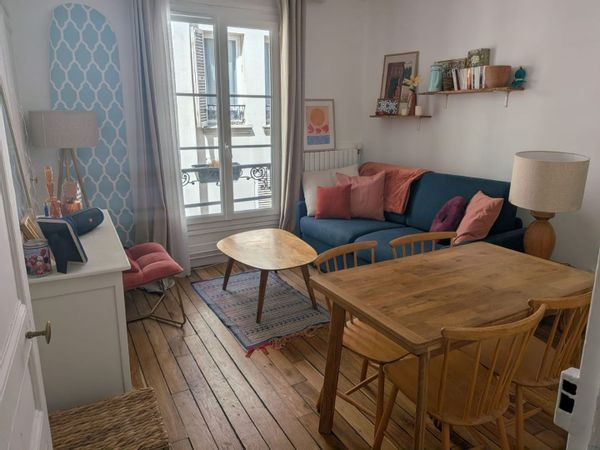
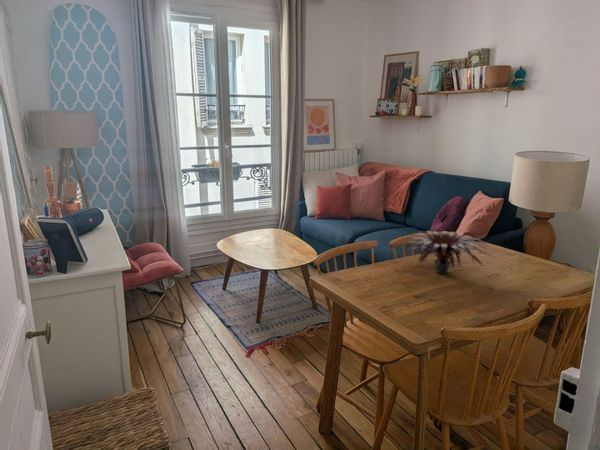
+ plant [395,230,495,275]
